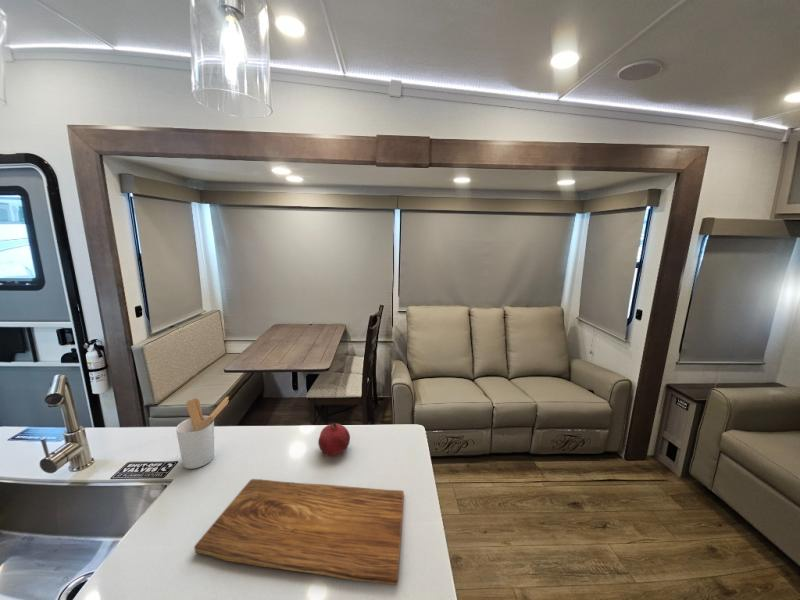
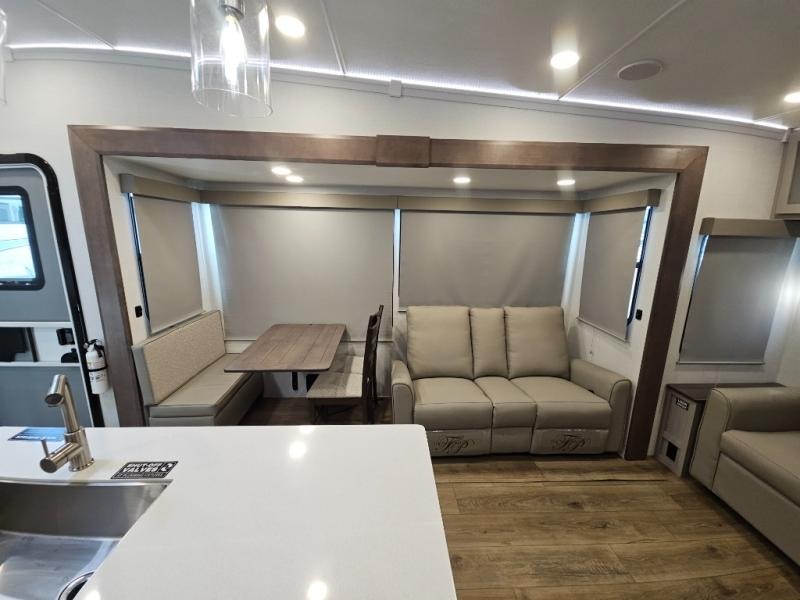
- utensil holder [175,396,230,470]
- cutting board [193,478,405,586]
- fruit [317,422,351,457]
